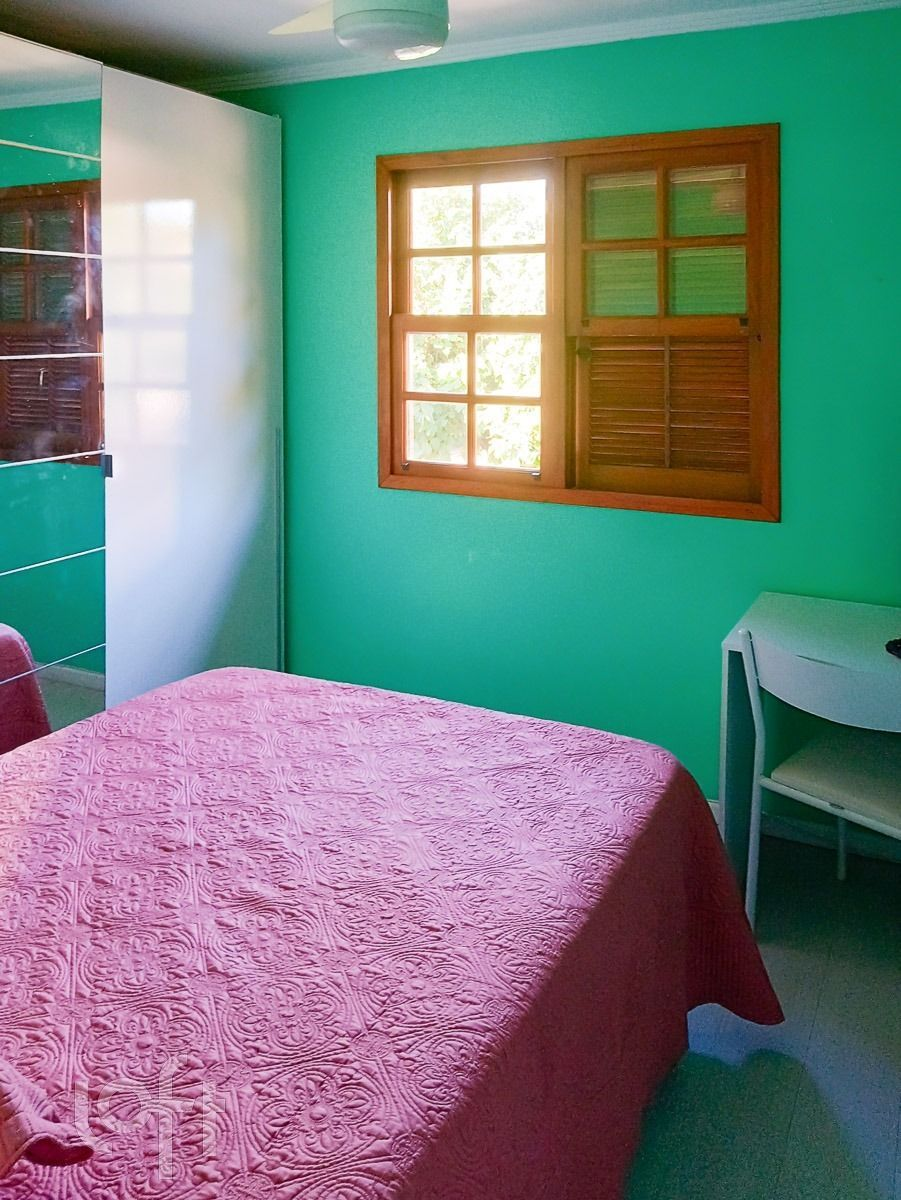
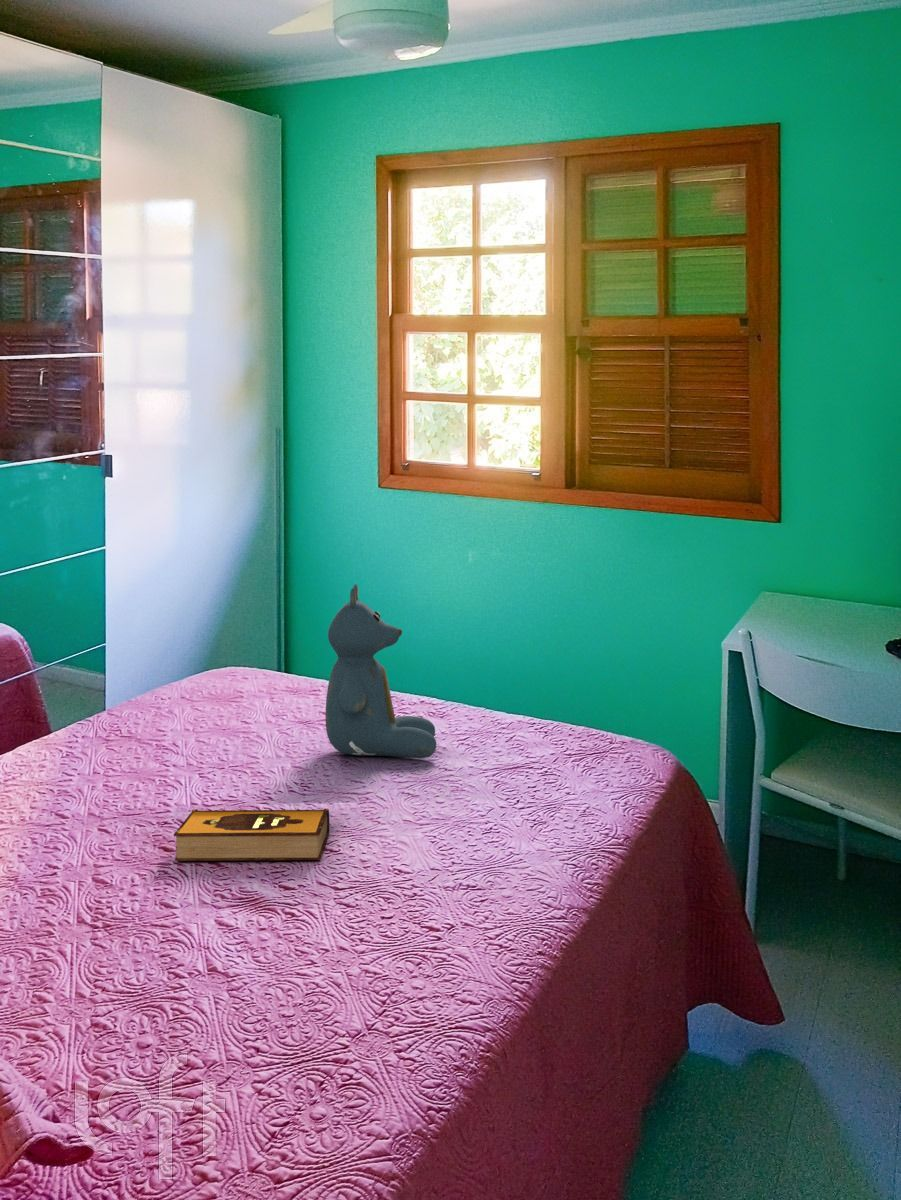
+ teddy bear [324,583,437,759]
+ hardback book [173,808,330,862]
